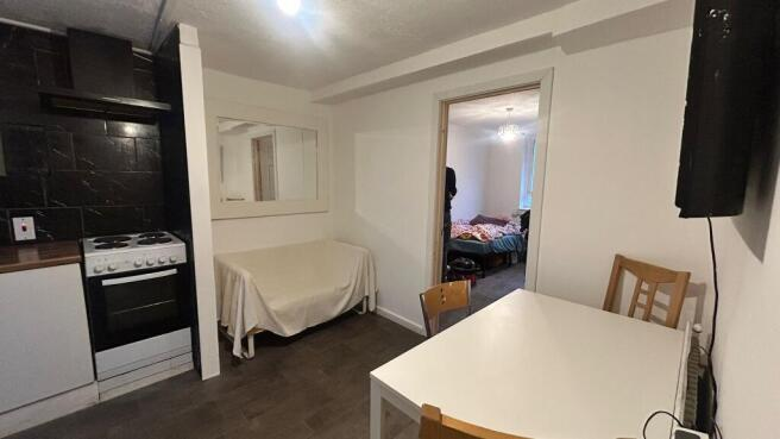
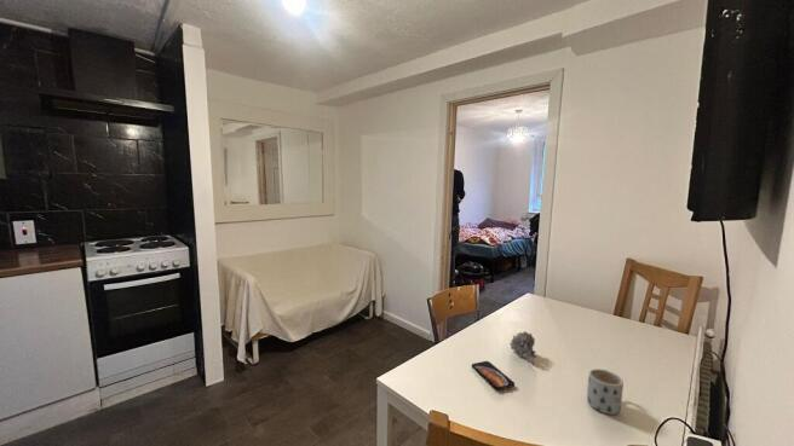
+ succulent plant [508,330,537,365]
+ smartphone [471,360,516,390]
+ mug [586,367,625,416]
